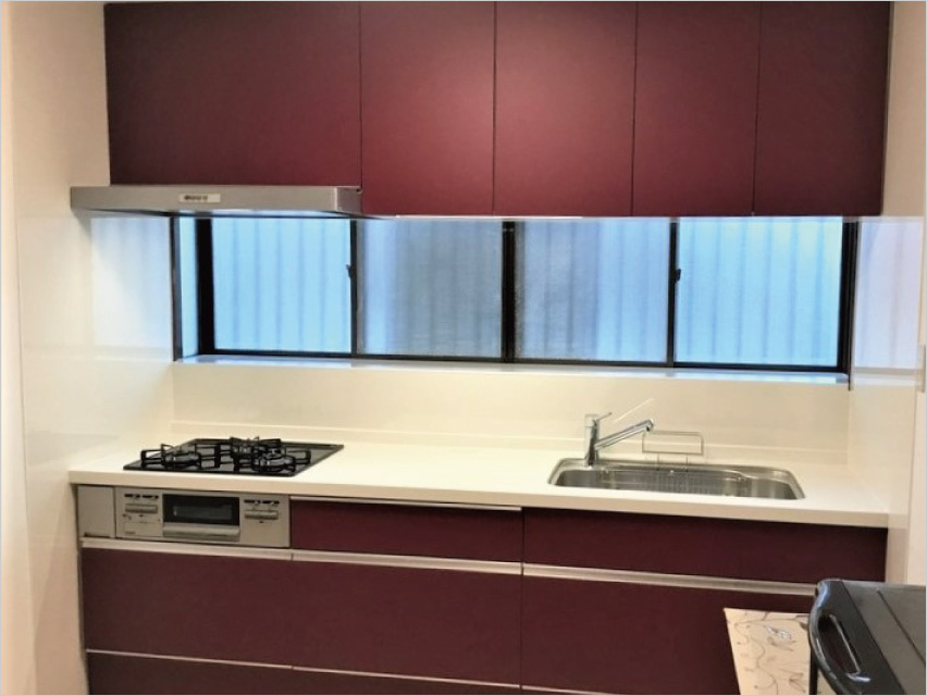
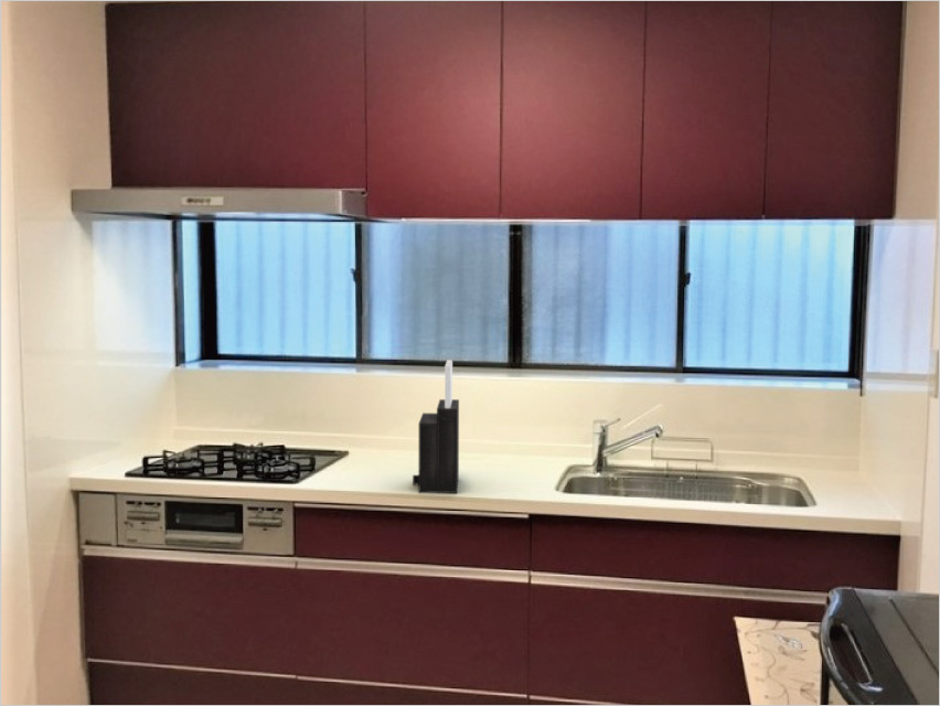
+ knife block [412,359,460,494]
